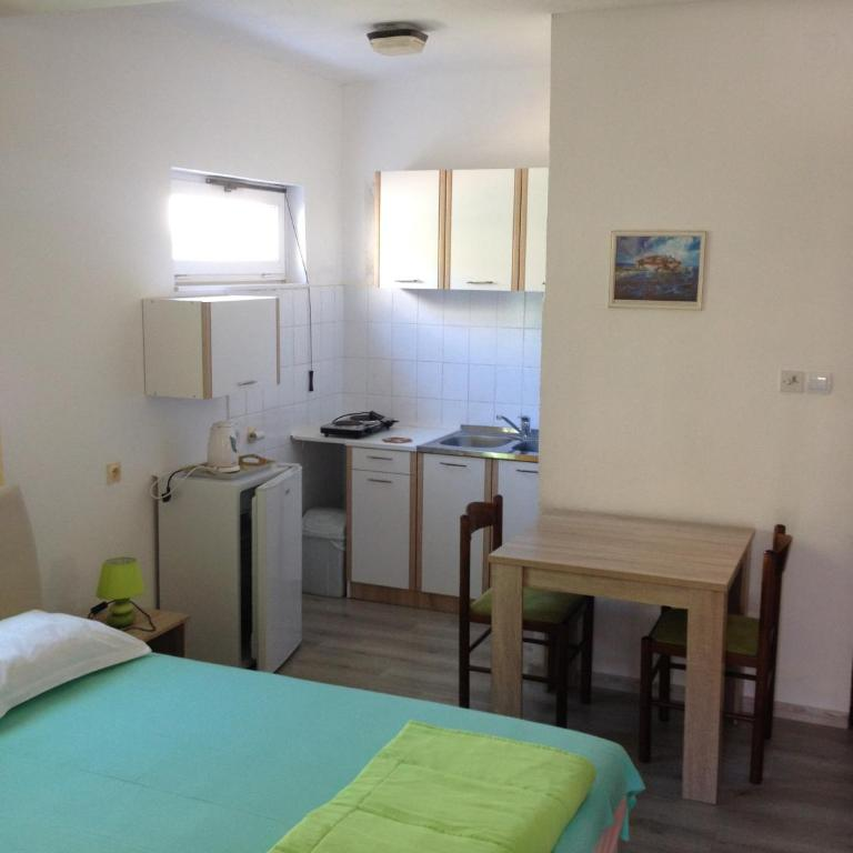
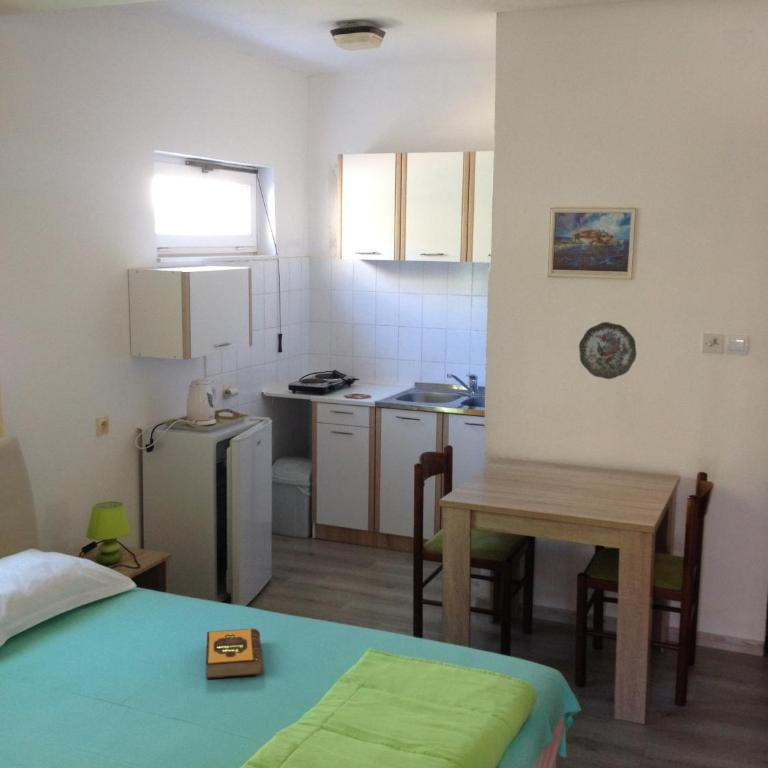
+ decorative plate [578,321,637,380]
+ hardback book [205,627,265,680]
